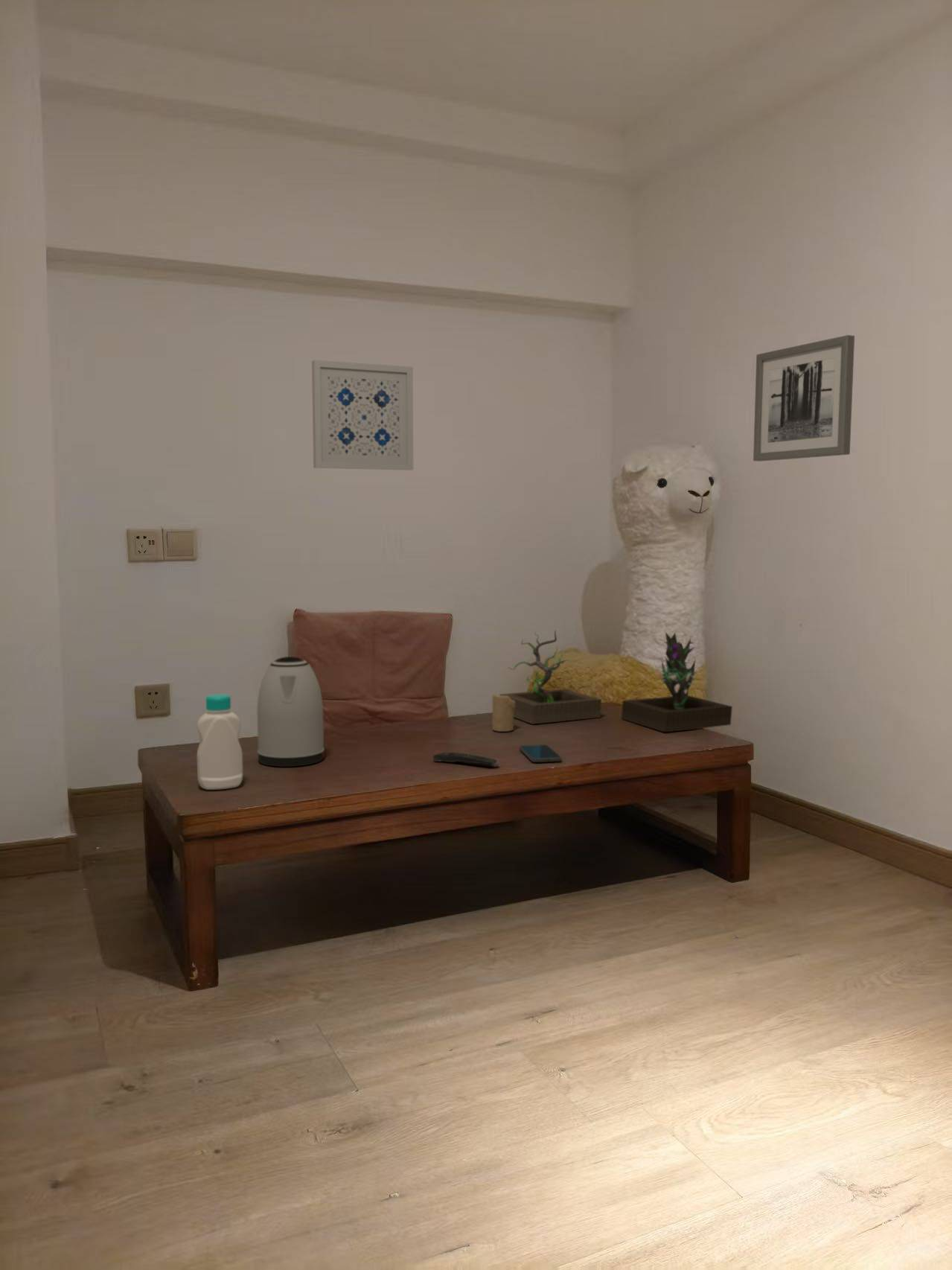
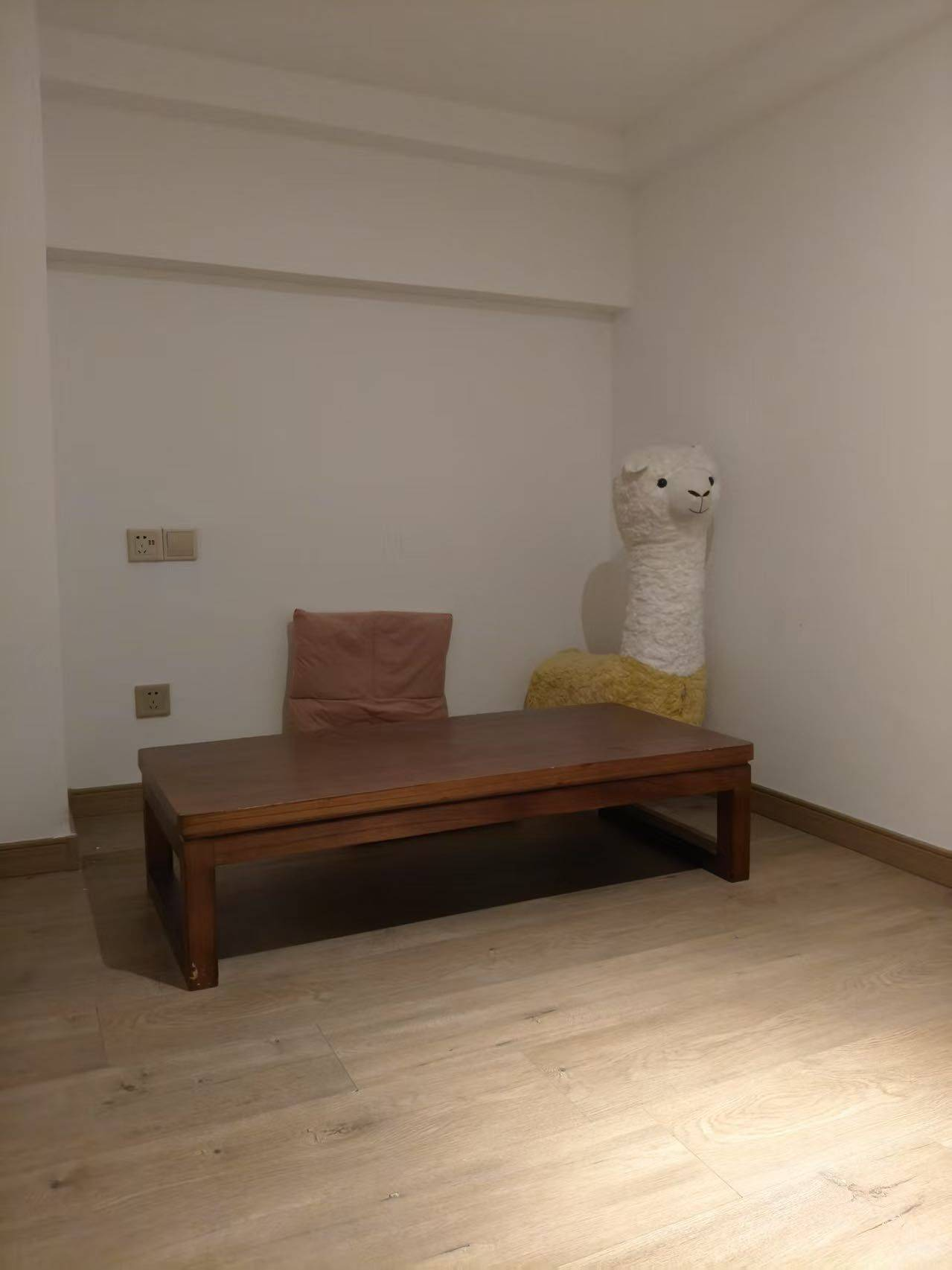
- kettle [257,656,325,768]
- plant [499,630,733,733]
- wall art [311,360,414,471]
- candle [491,693,515,733]
- smartphone [519,744,562,763]
- wall art [753,334,855,462]
- remote control [432,751,499,768]
- bottle [197,693,243,791]
